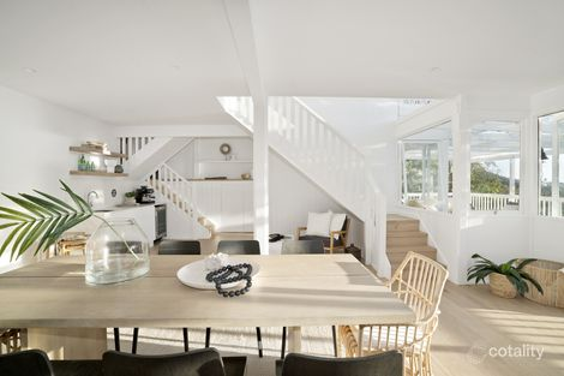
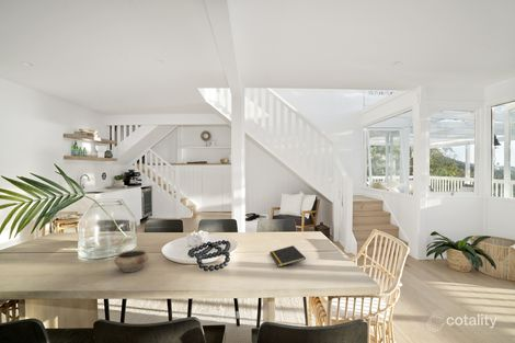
+ notepad [268,244,307,267]
+ ceramic bowl [113,249,150,273]
